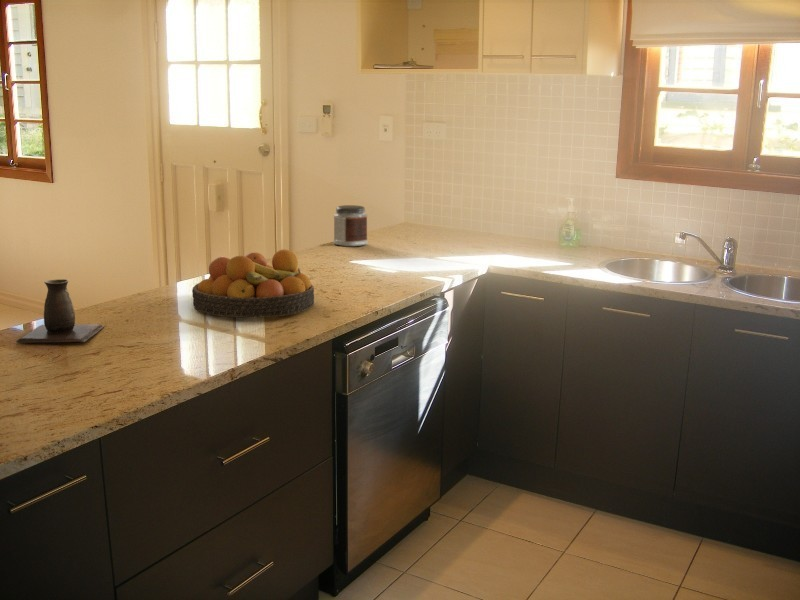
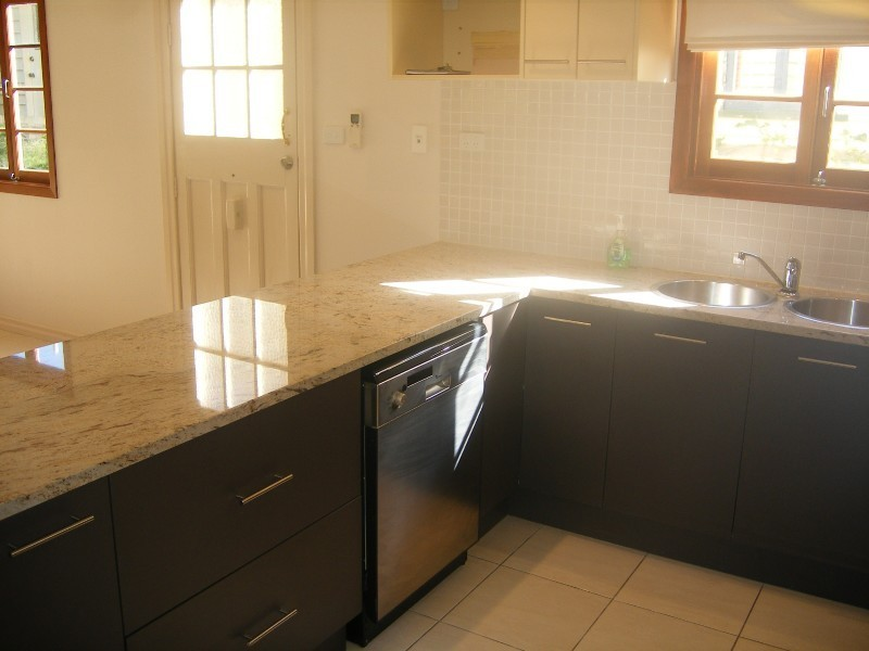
- jar [332,204,369,247]
- fruit bowl [191,248,315,319]
- decorative vase [15,278,105,344]
